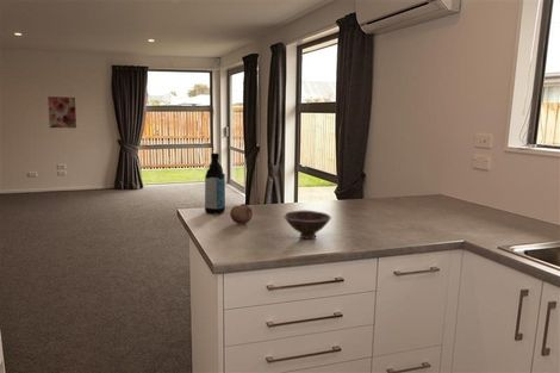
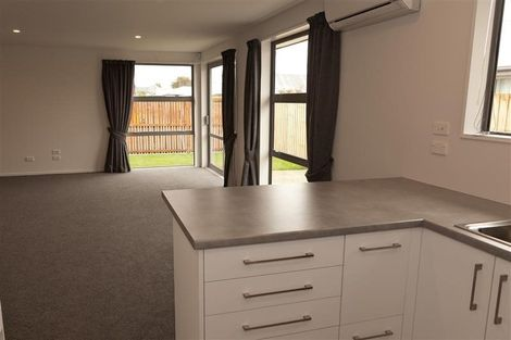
- water bottle [204,151,226,215]
- fruit [229,203,254,225]
- bowl [282,210,332,240]
- wall art [46,95,77,129]
